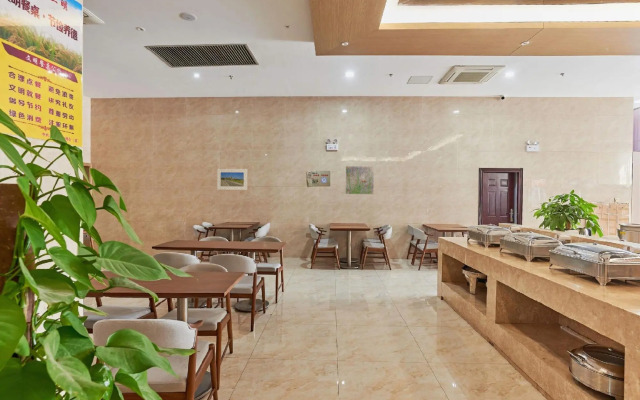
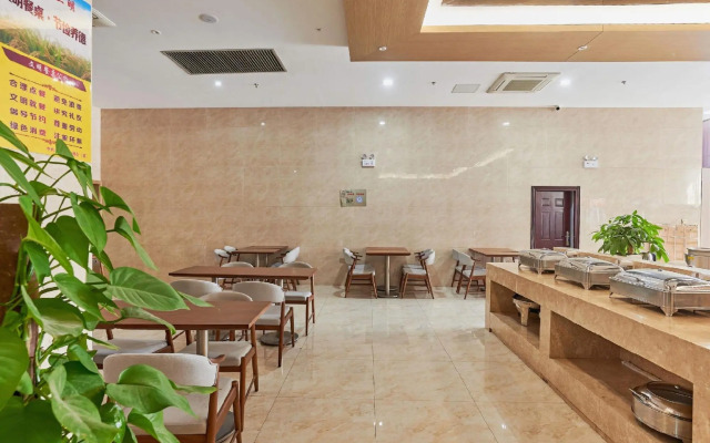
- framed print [344,165,375,196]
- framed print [216,168,248,191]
